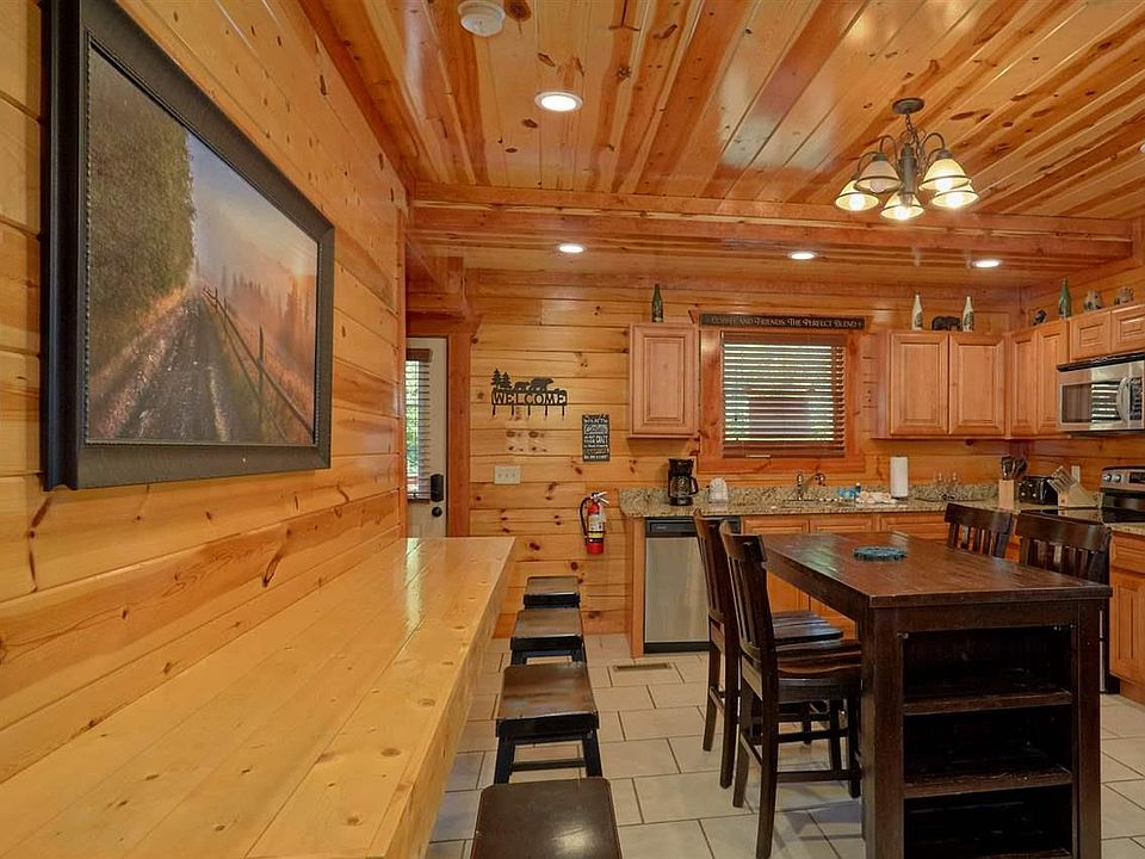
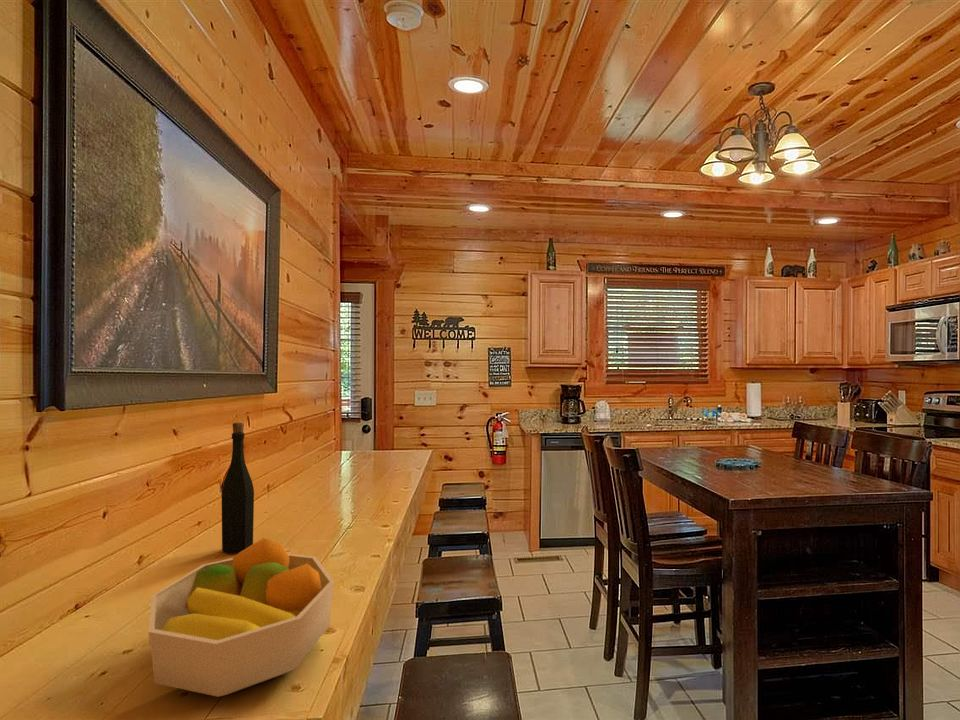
+ fruit bowl [147,537,335,698]
+ bottle [220,421,255,554]
